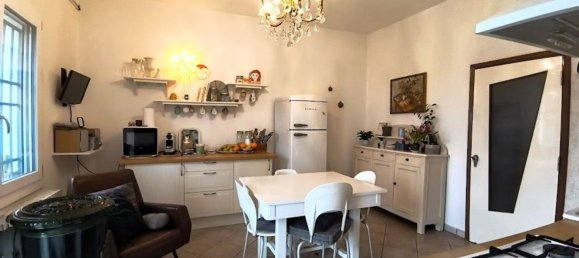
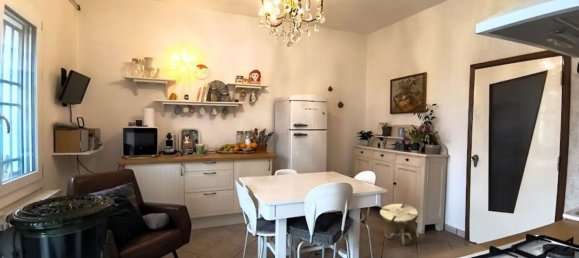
+ stool [379,203,419,246]
